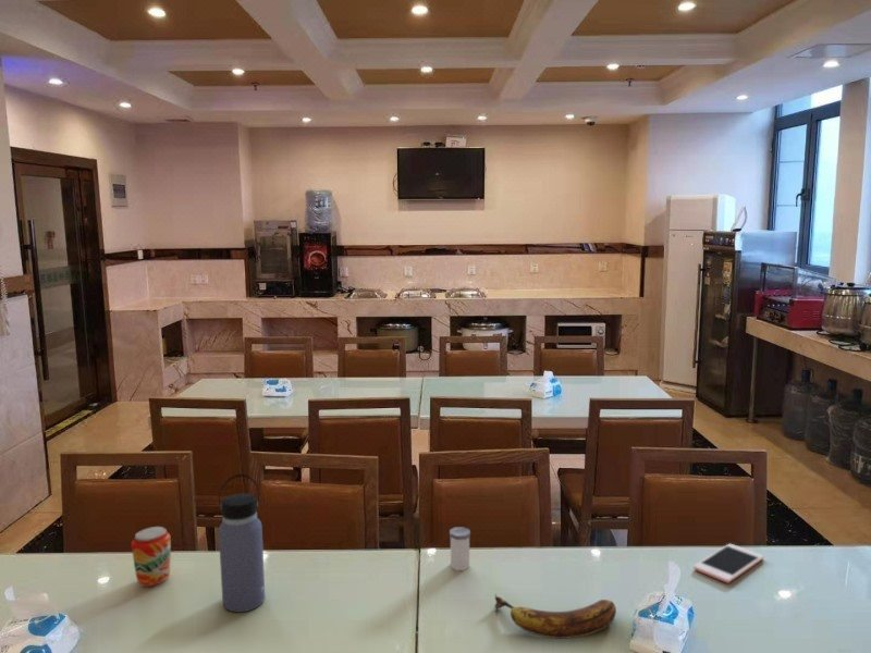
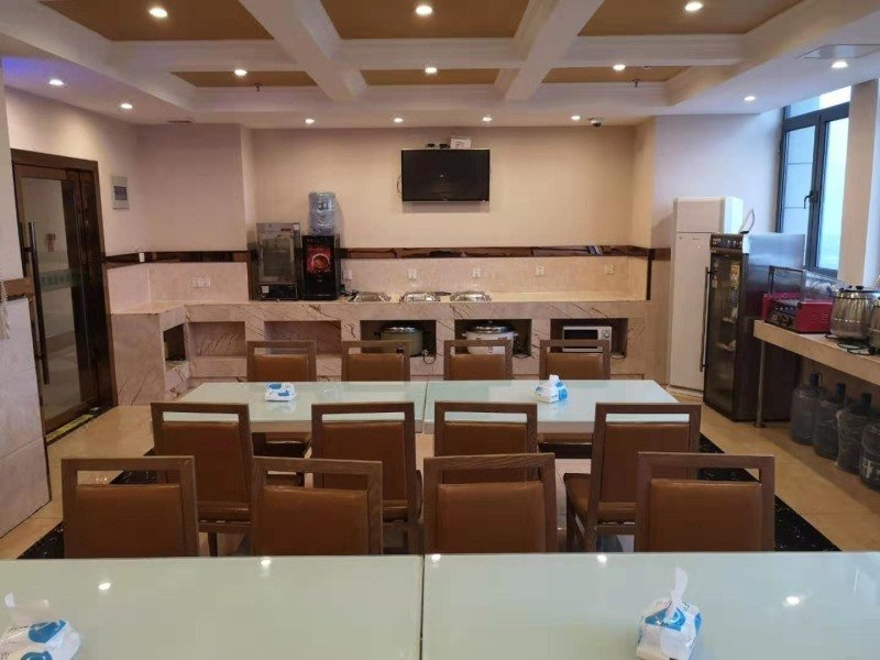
- water bottle [218,473,266,613]
- salt shaker [449,526,471,571]
- cell phone [692,543,764,584]
- banana [493,593,617,640]
- beverage can [131,526,172,588]
